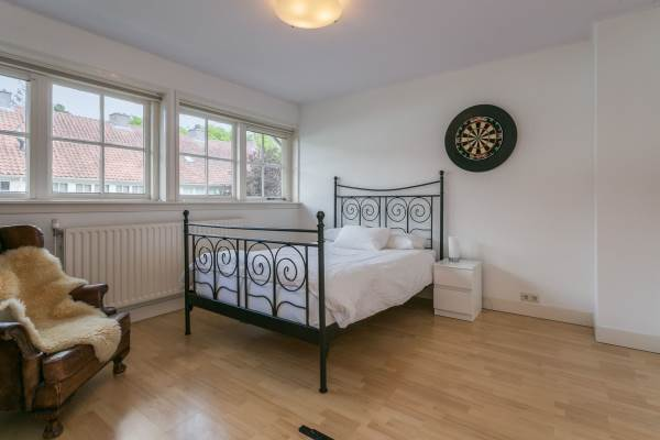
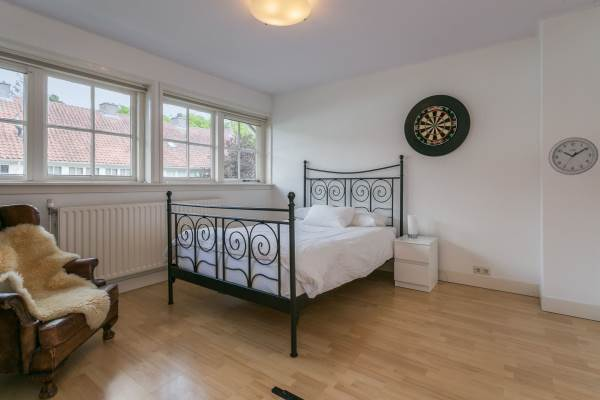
+ wall clock [548,136,599,176]
